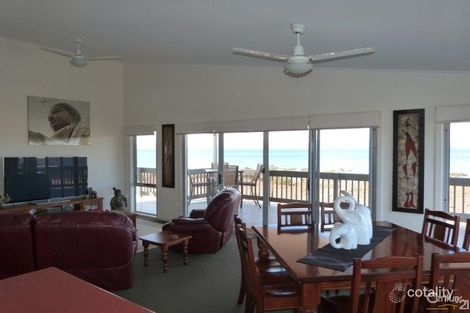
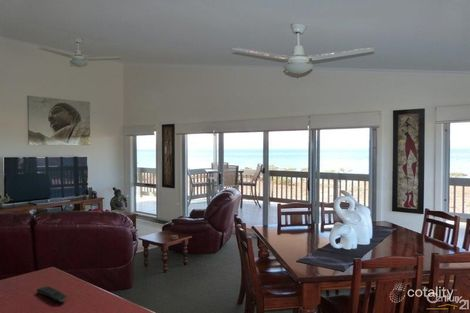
+ remote control [36,285,68,303]
